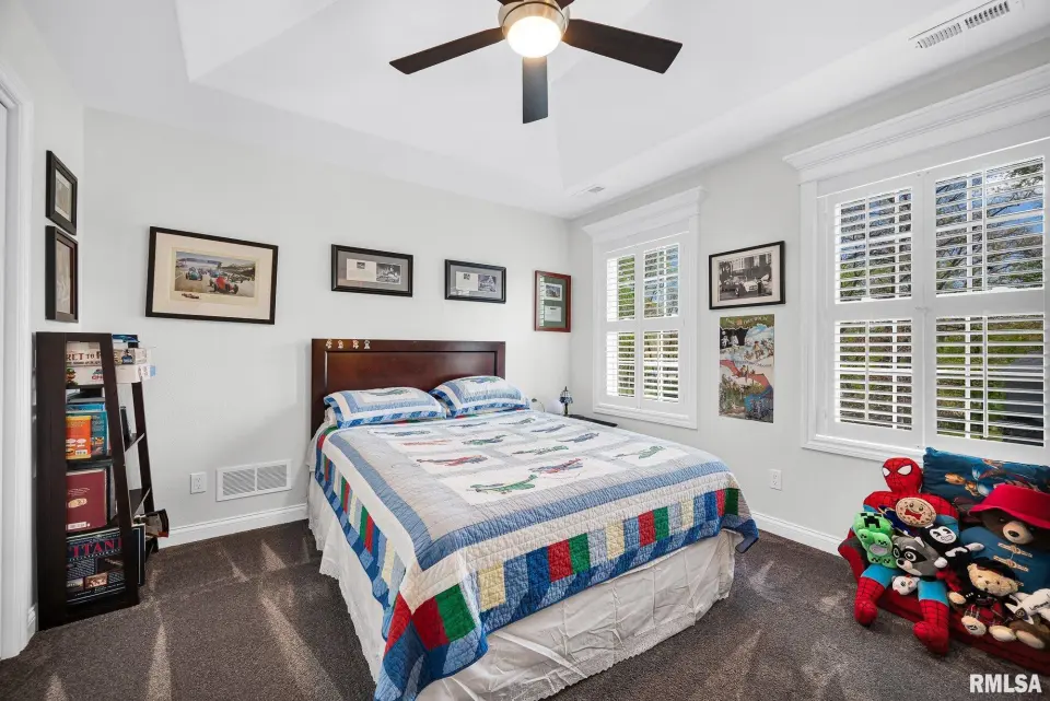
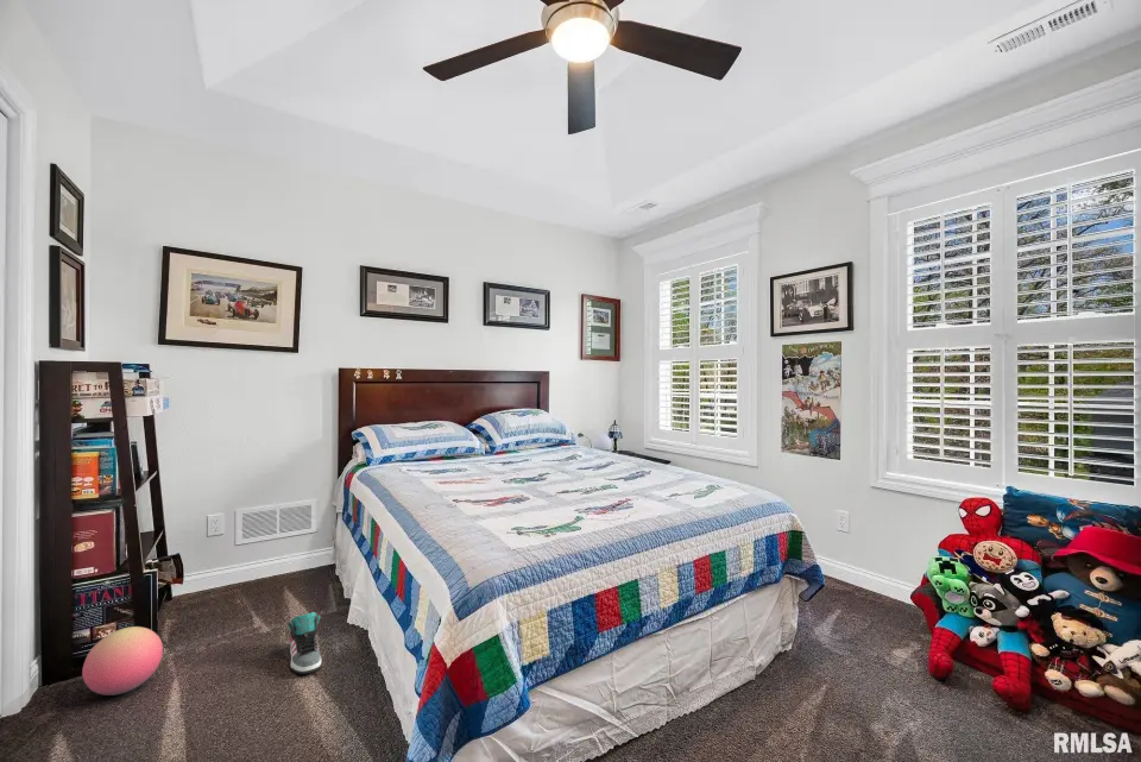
+ sneaker [286,611,322,675]
+ ball [81,625,164,697]
